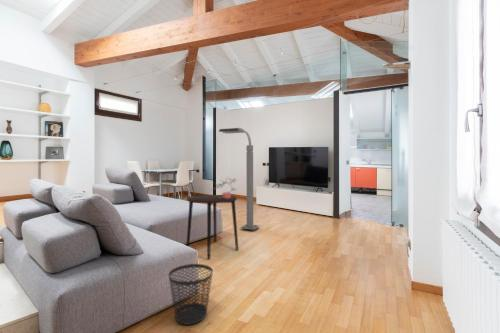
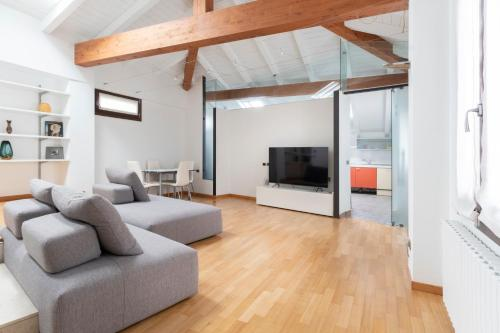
- side table [185,194,239,260]
- floor lamp [218,127,260,232]
- potted plant [212,176,238,198]
- wastebasket [167,263,214,326]
